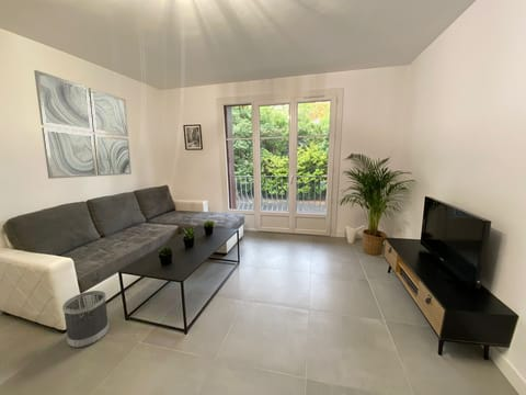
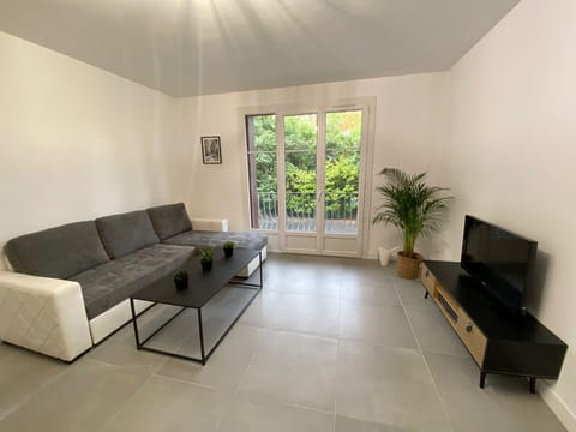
- wastebasket [61,290,110,349]
- wall art [33,69,133,180]
